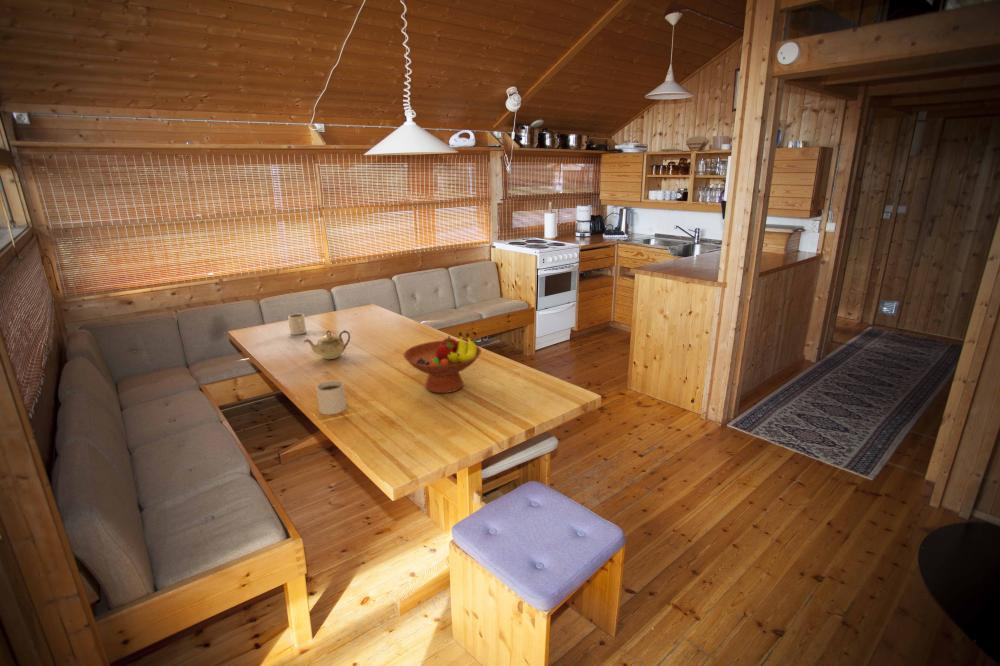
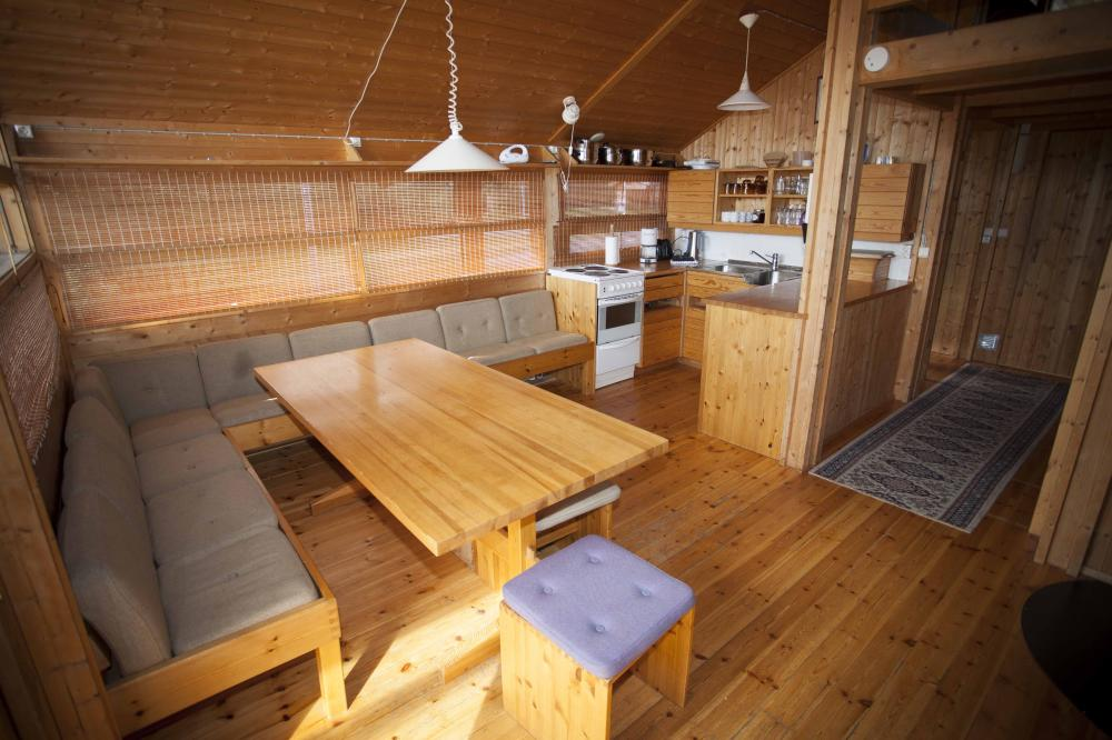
- fruit bowl [403,331,482,394]
- mug [315,379,347,416]
- teapot [303,329,351,360]
- mug [287,313,307,336]
